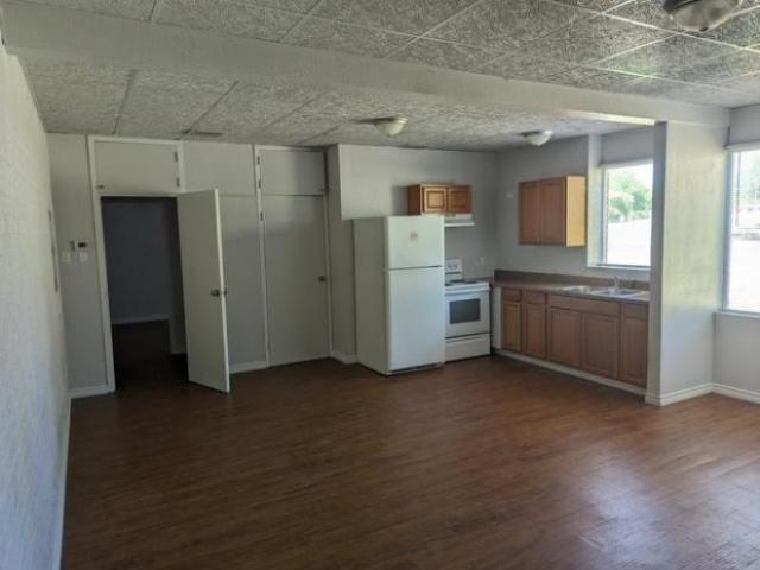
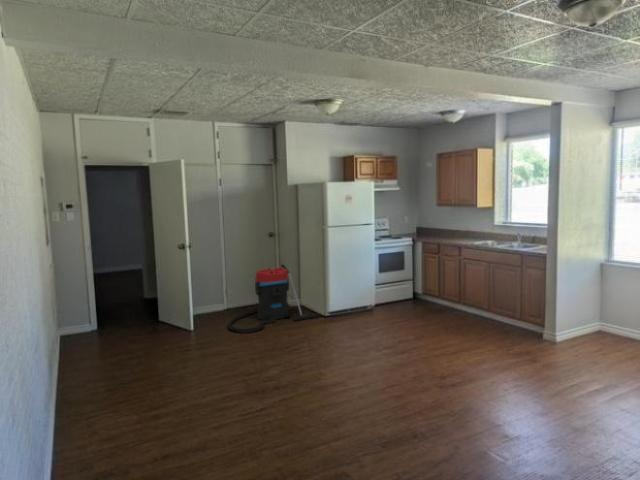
+ vacuum cleaner [227,263,320,333]
